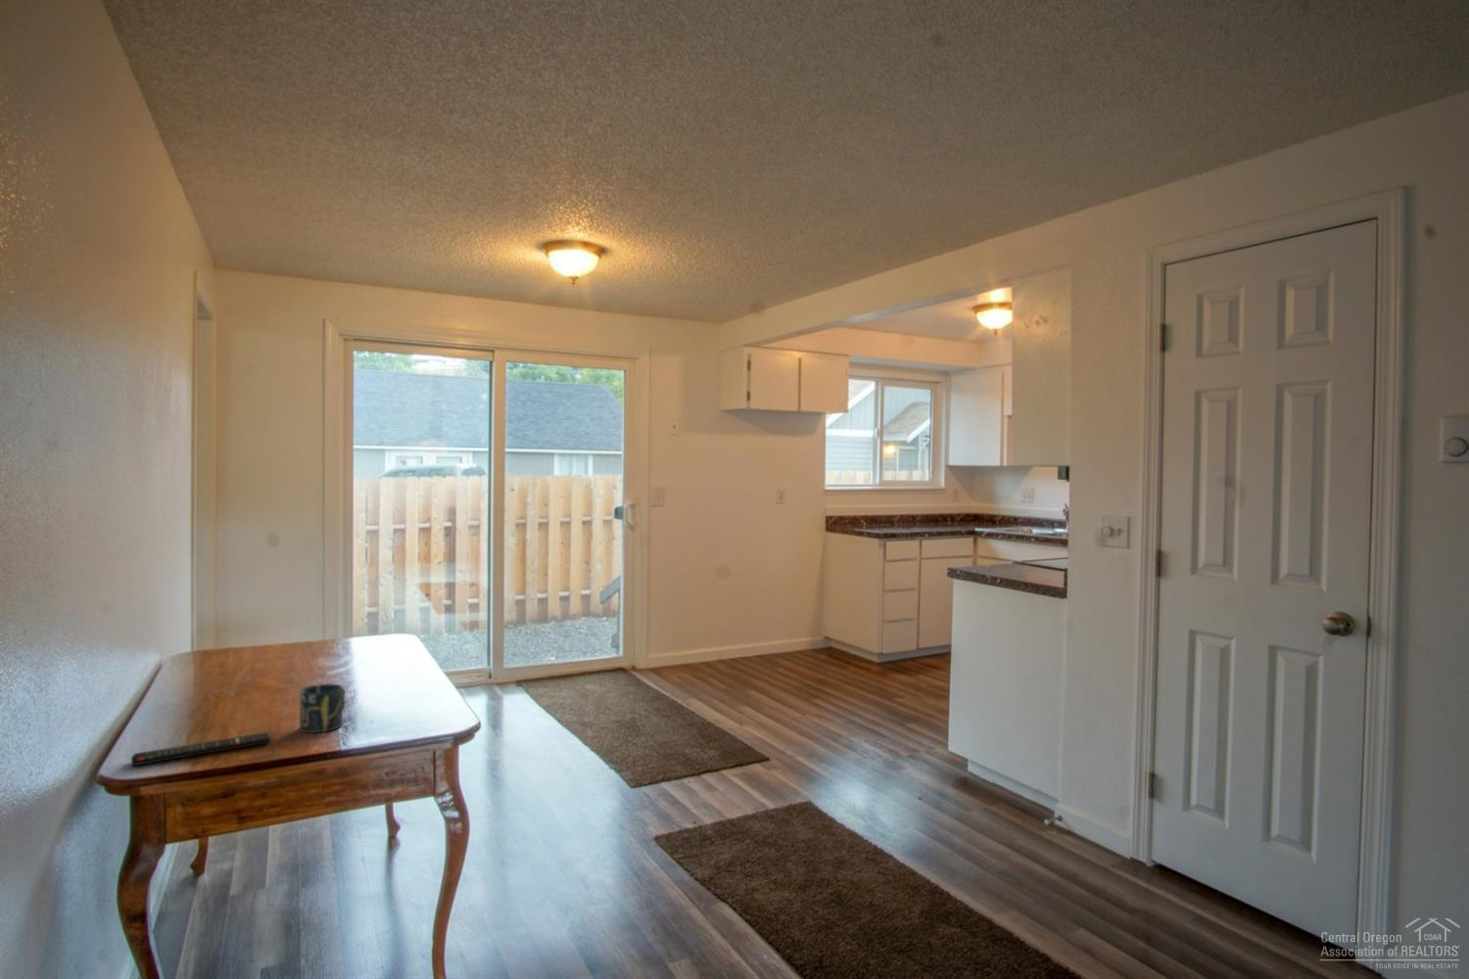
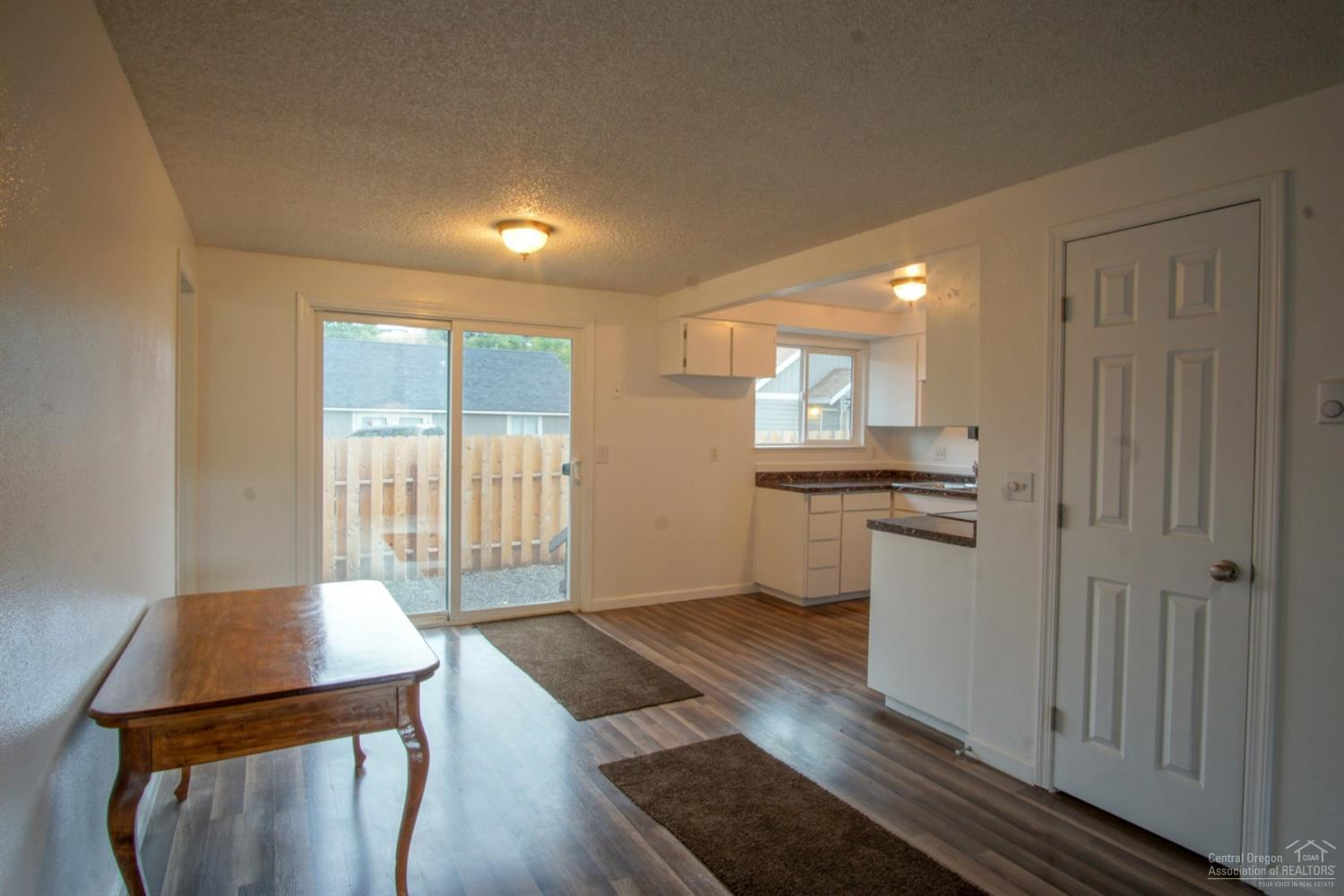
- remote control [130,731,271,767]
- cup [298,683,345,734]
